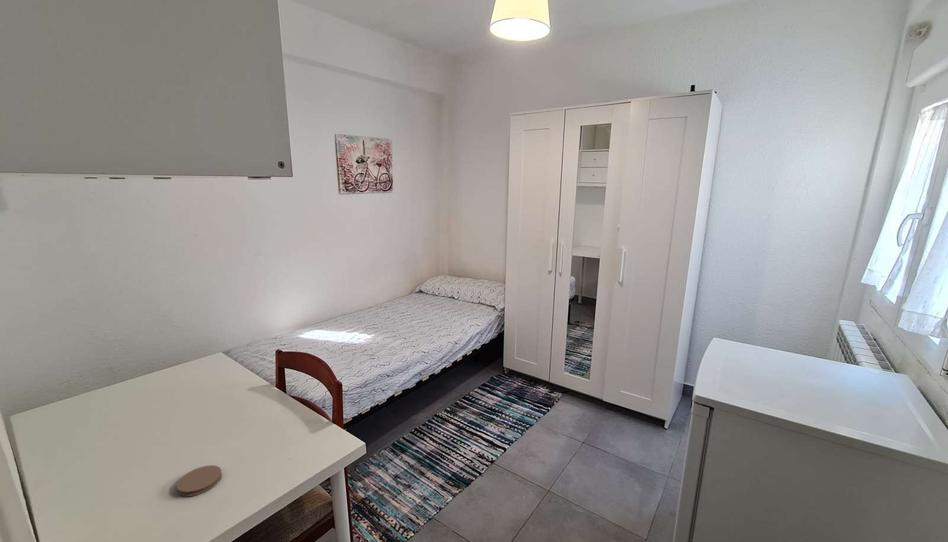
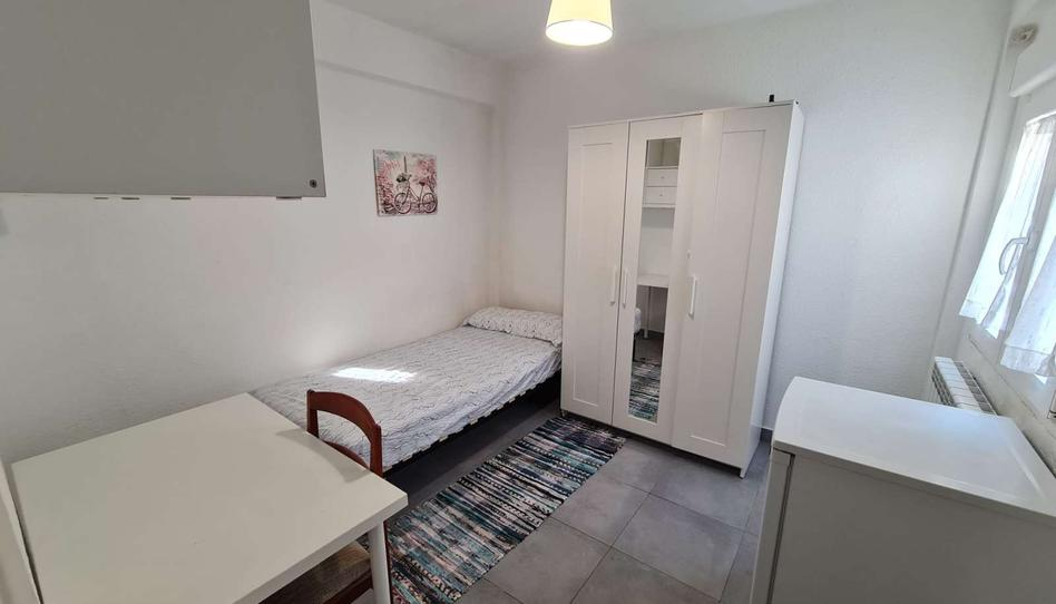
- coaster [176,464,223,497]
